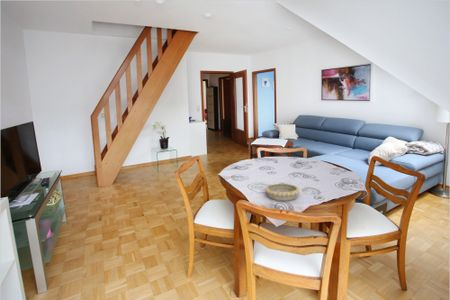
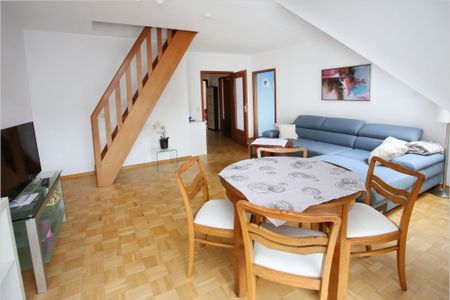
- decorative bowl [264,183,301,201]
